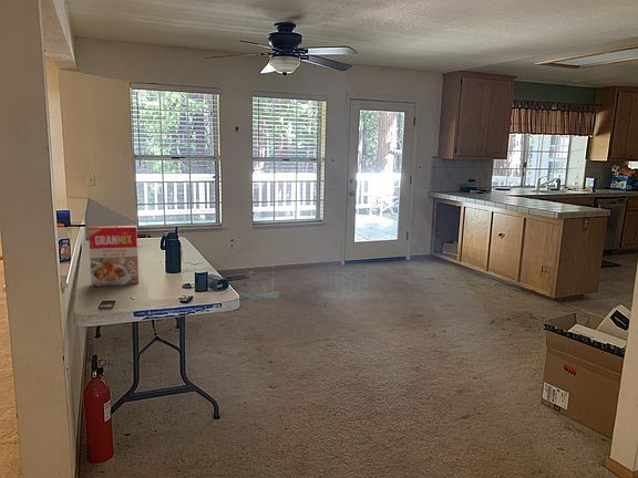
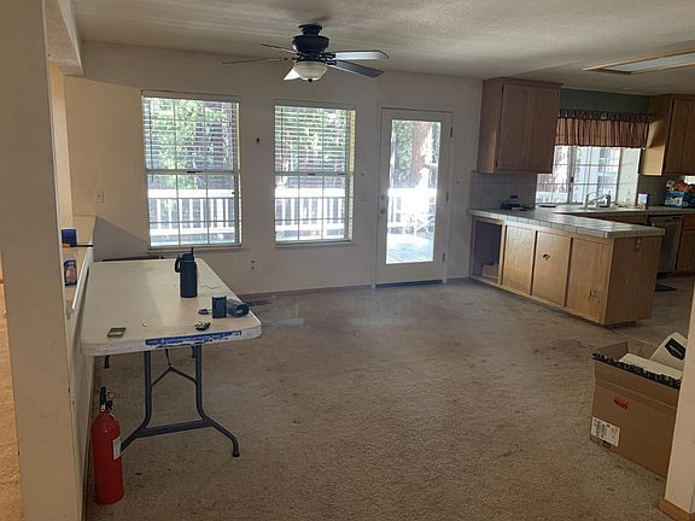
- cereal box [88,225,140,288]
